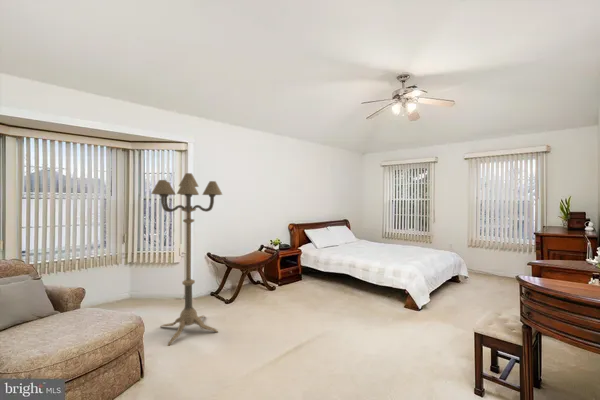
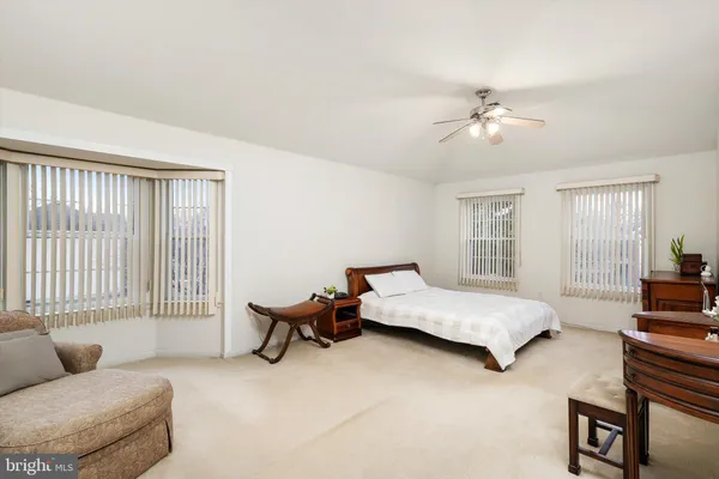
- floor lamp [150,172,224,347]
